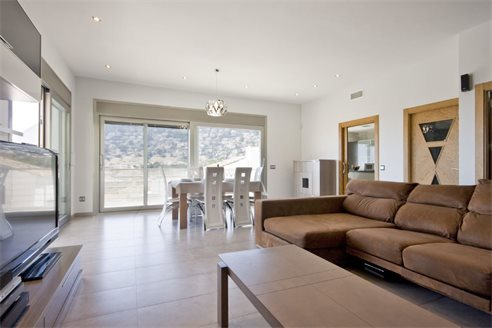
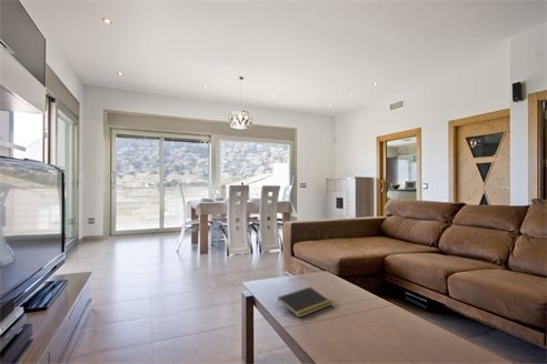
+ notepad [276,286,334,318]
